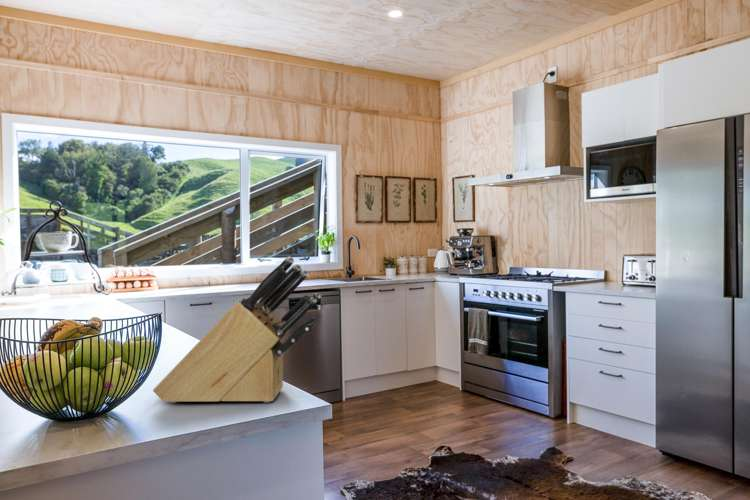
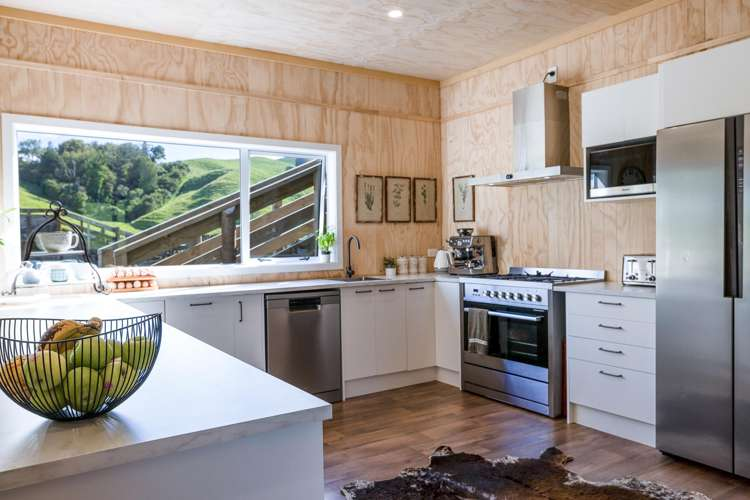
- knife block [152,256,322,403]
